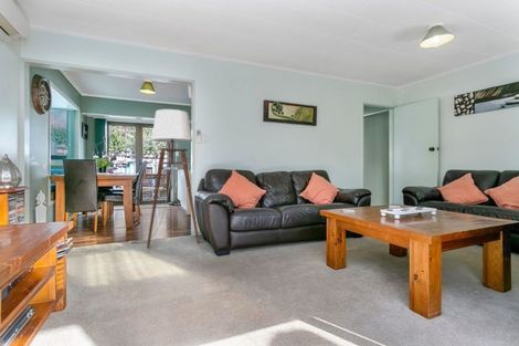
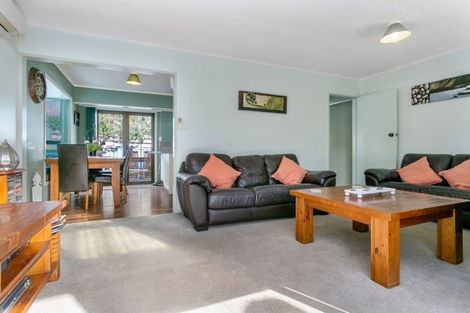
- floor lamp [128,108,200,249]
